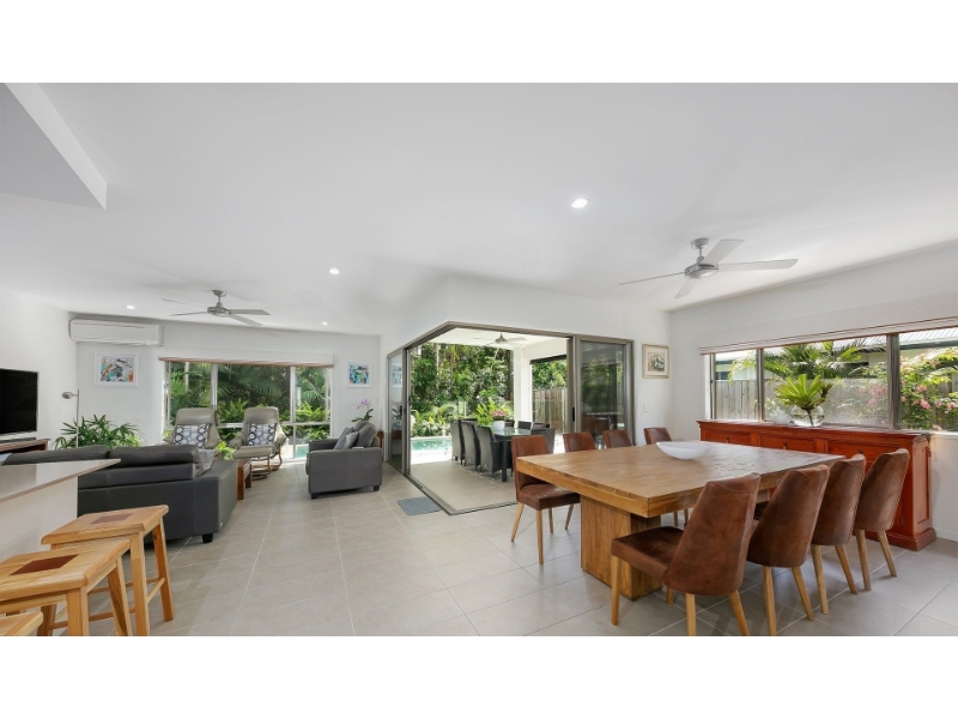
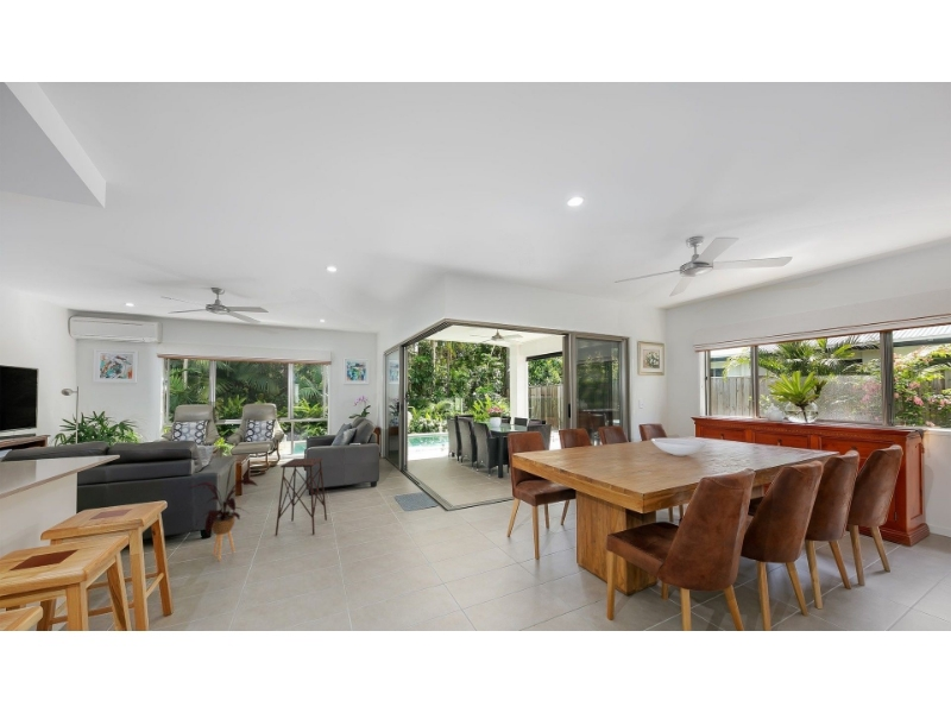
+ house plant [188,459,258,562]
+ side table [275,456,328,537]
